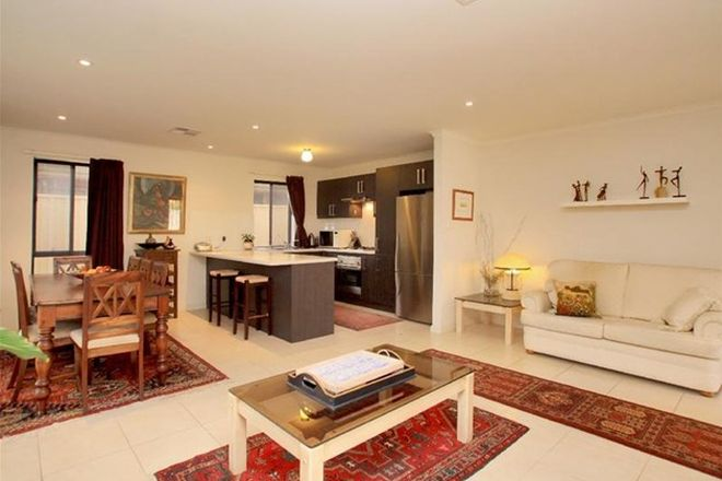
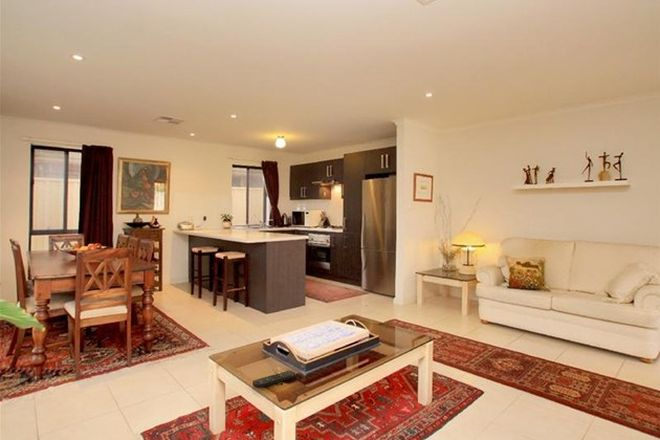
+ remote control [252,369,296,389]
